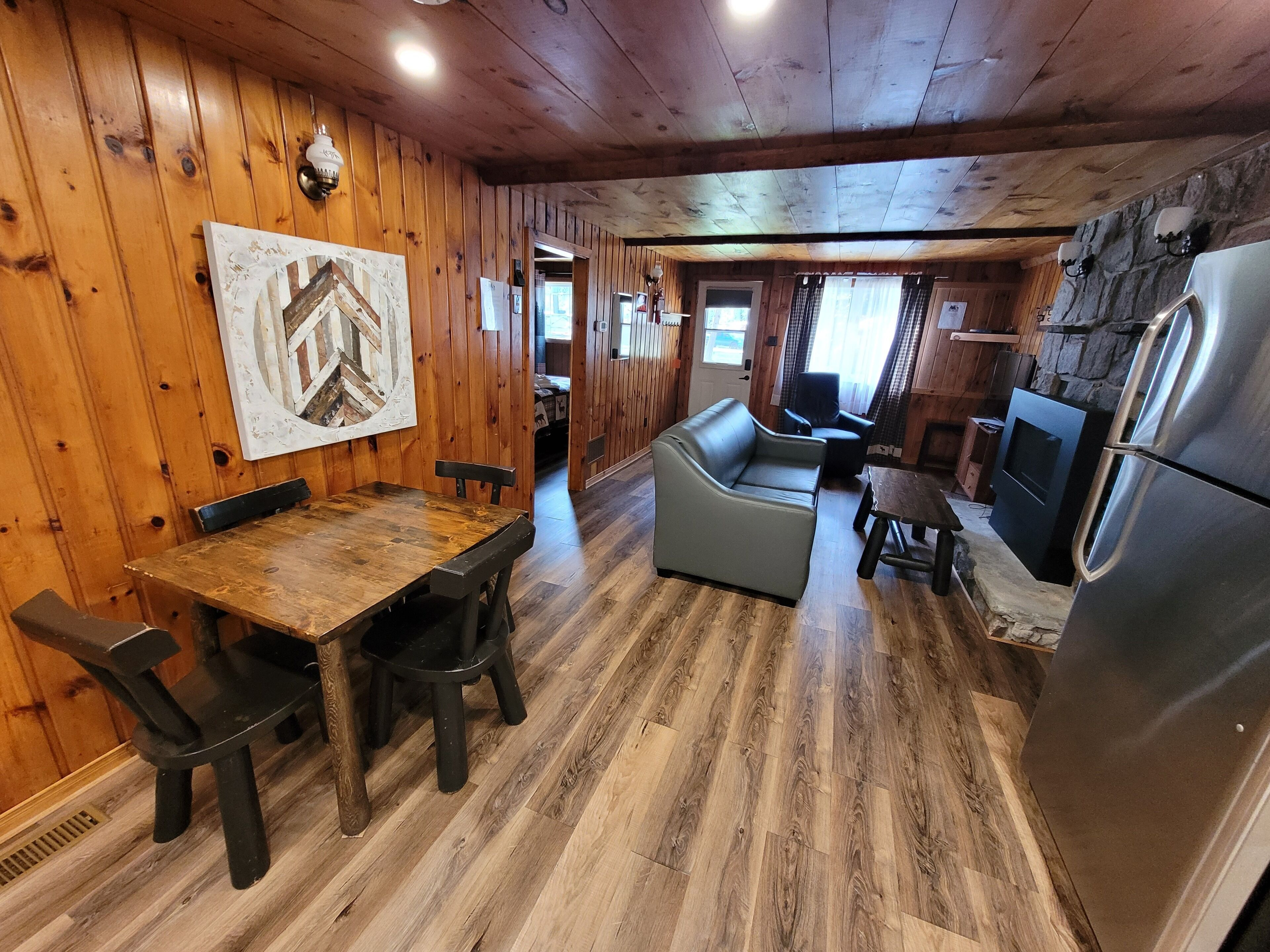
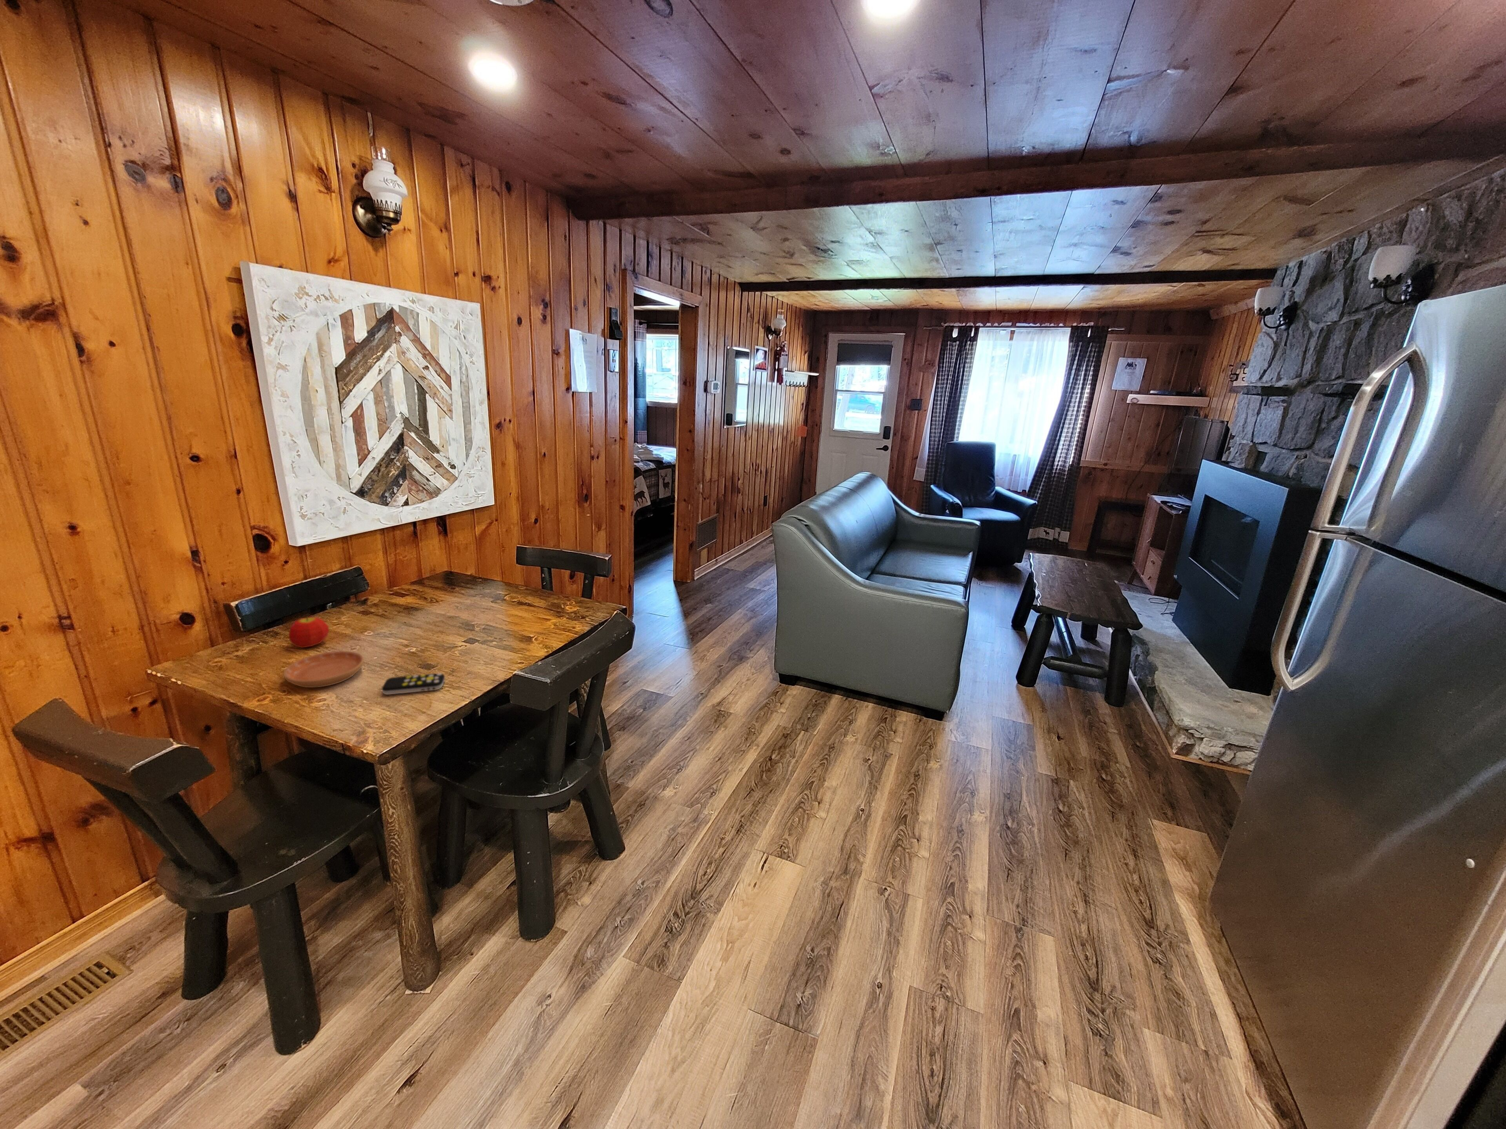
+ fruit [288,617,330,648]
+ remote control [381,672,445,695]
+ saucer [282,650,364,688]
